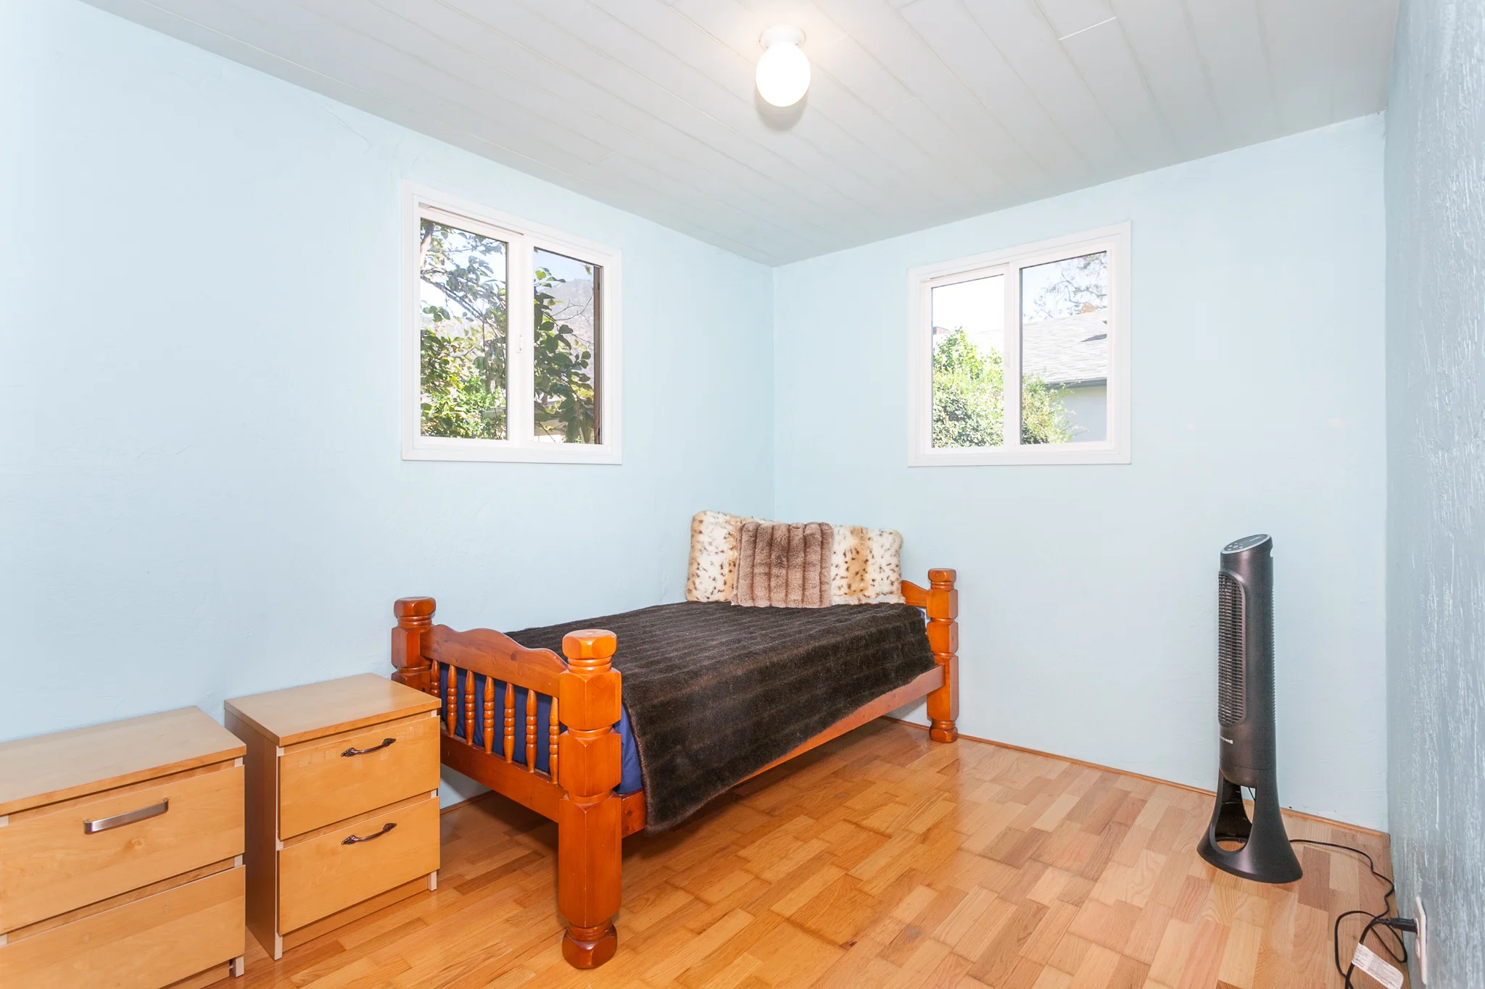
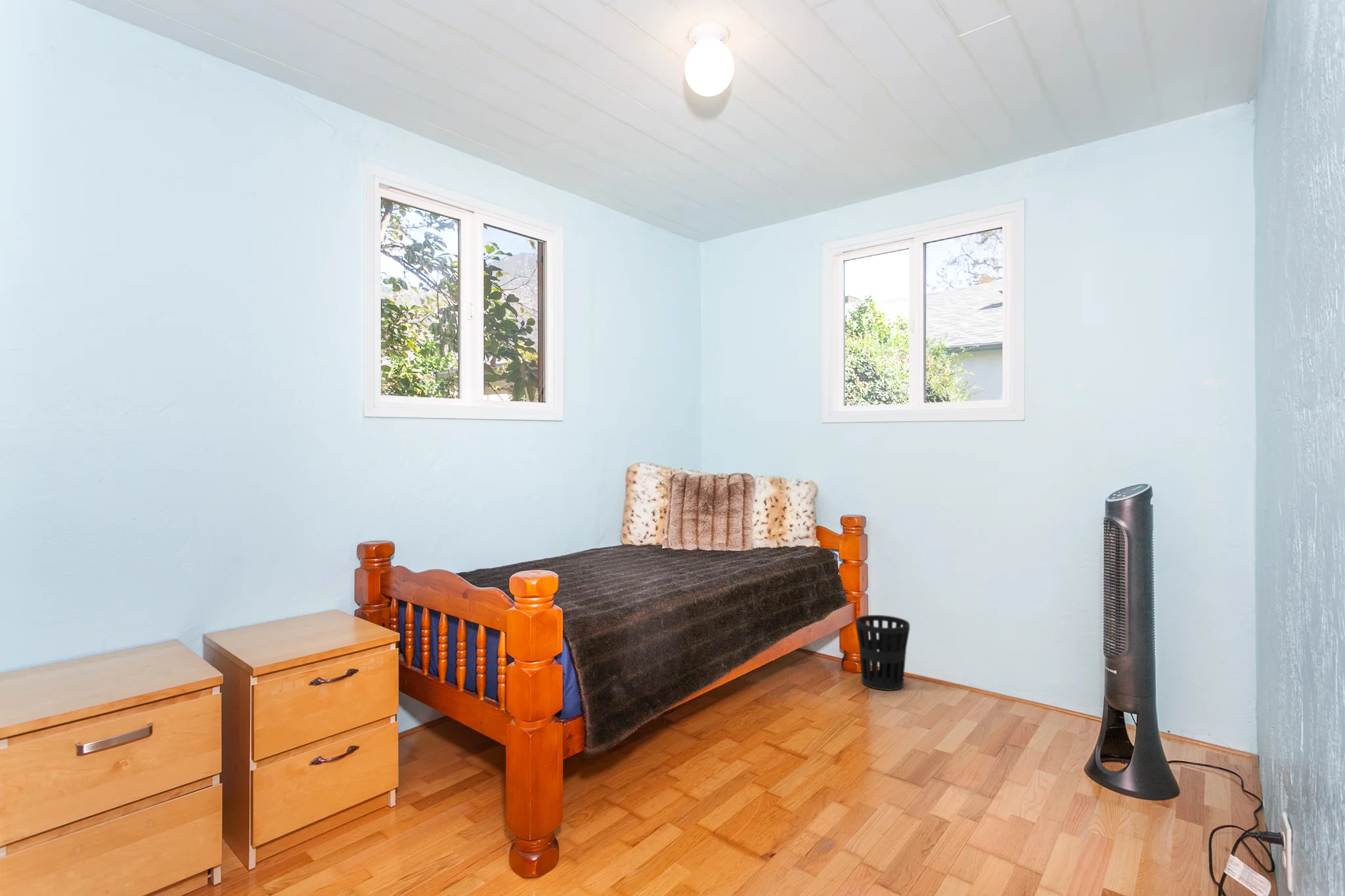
+ wastebasket [855,614,910,691]
